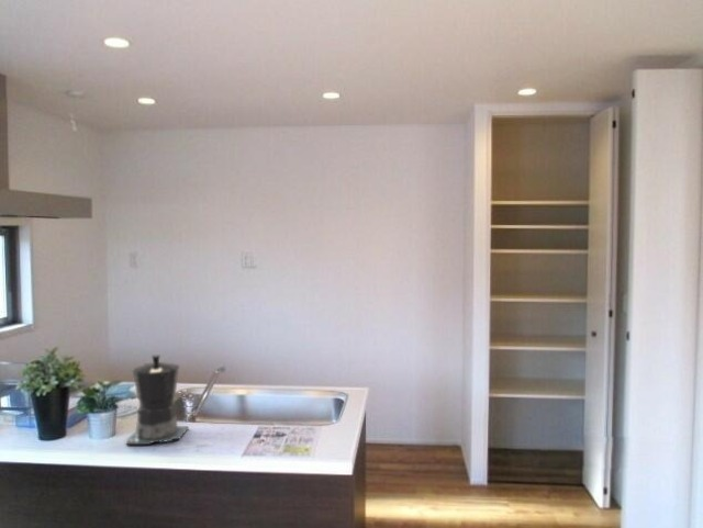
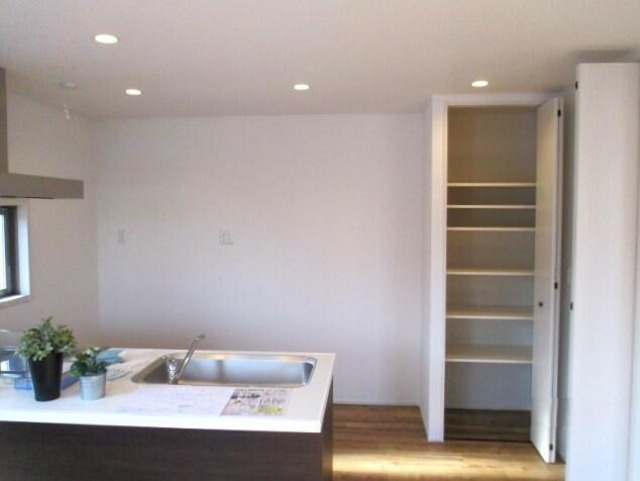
- coffee maker [125,353,190,446]
